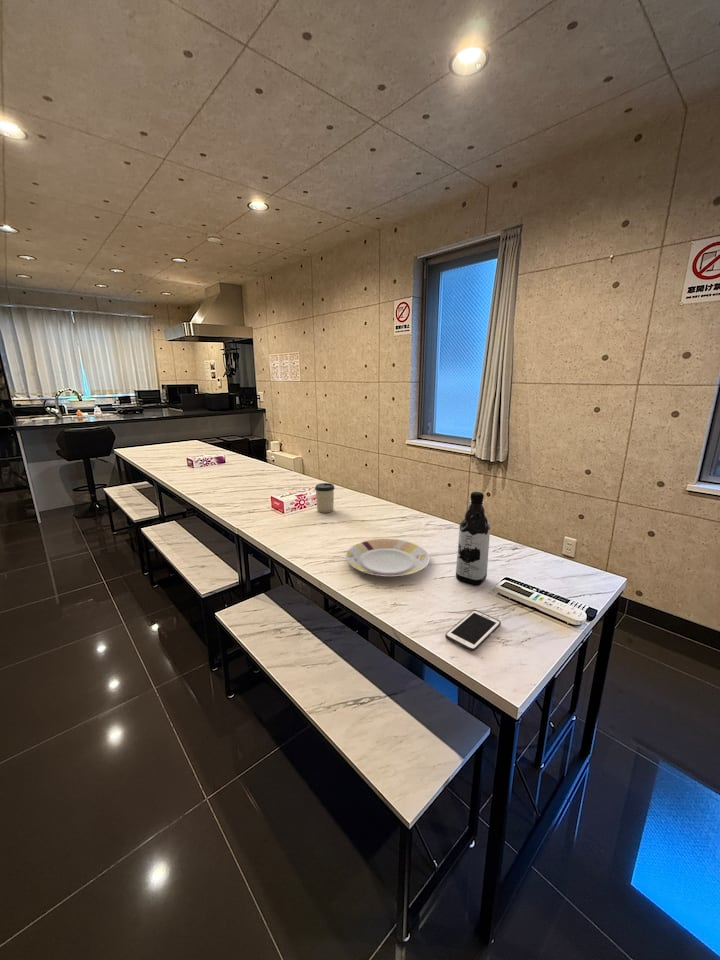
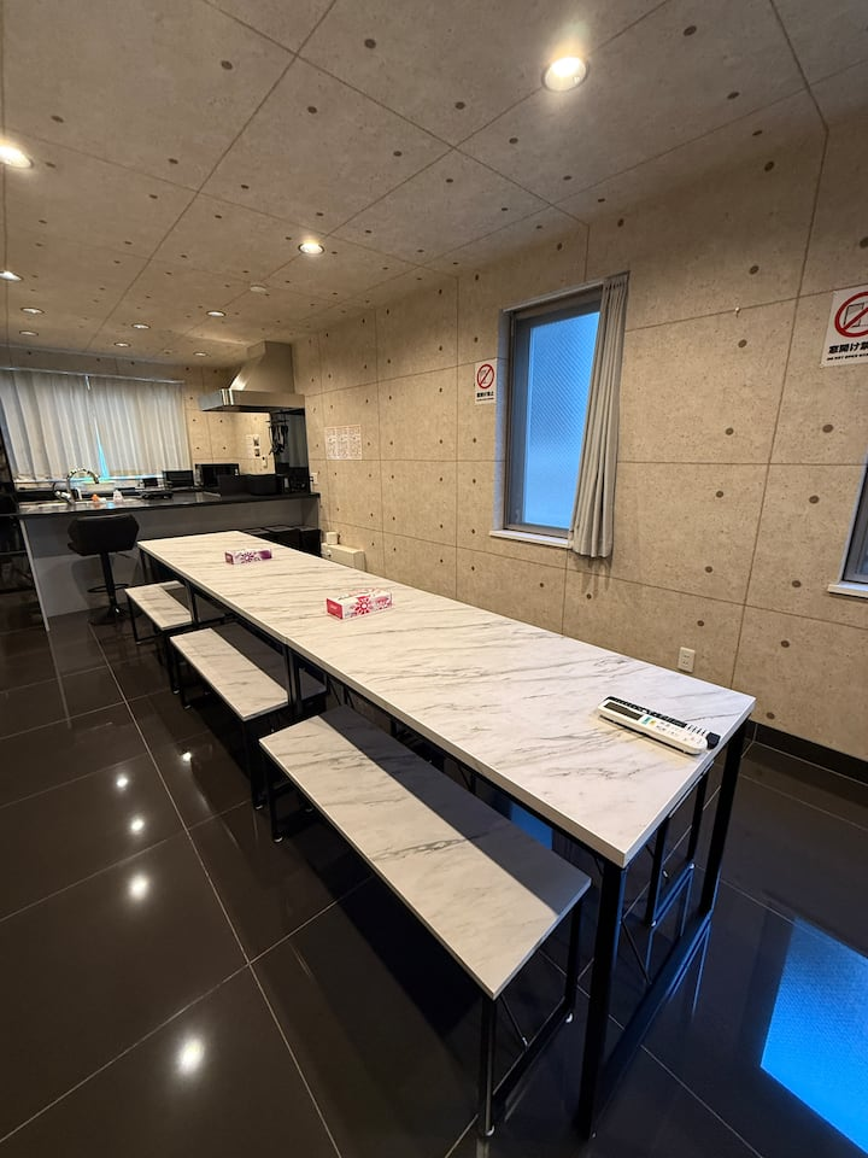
- water bottle [455,491,491,587]
- cell phone [444,609,502,653]
- cup [314,482,336,514]
- plate [345,538,431,578]
